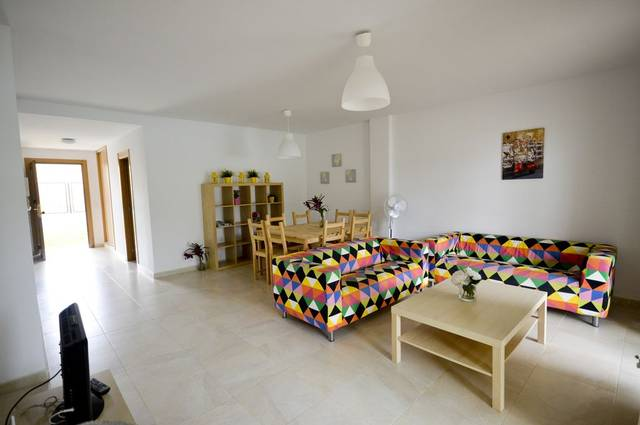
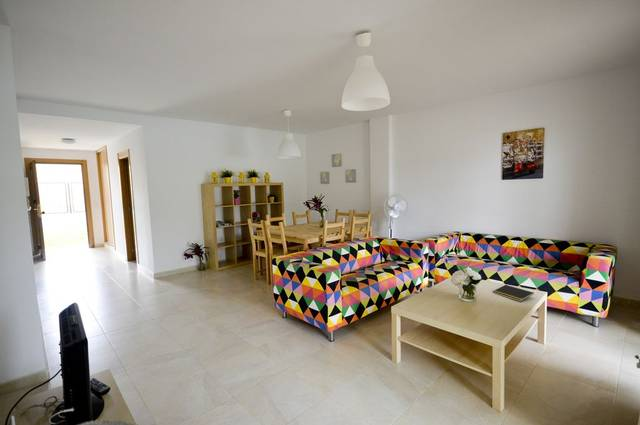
+ notepad [492,284,535,303]
